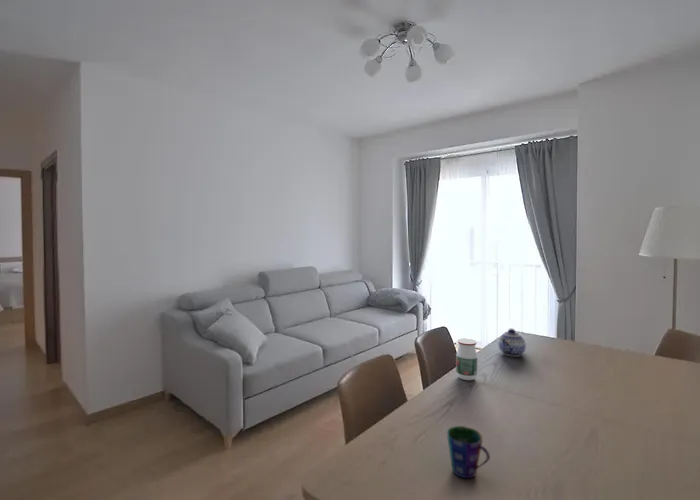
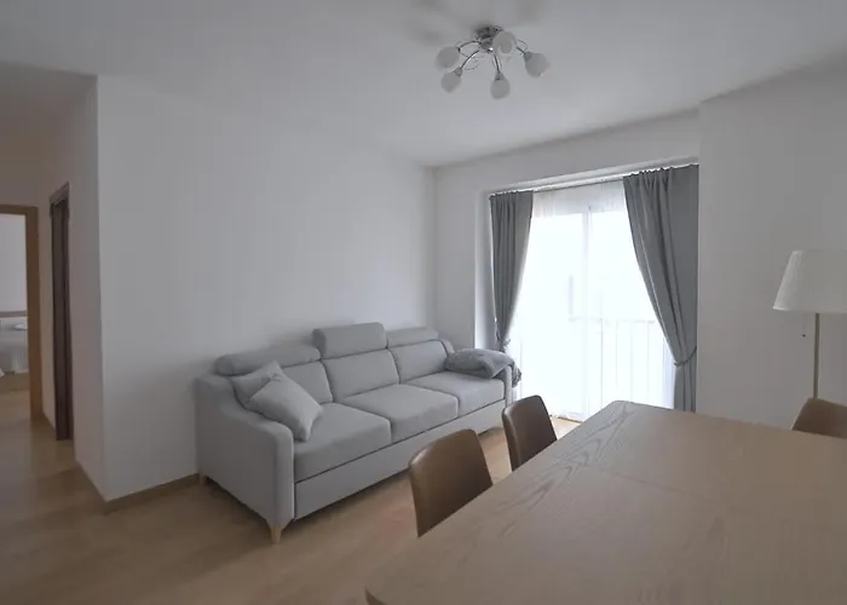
- teapot [497,328,527,358]
- jar [455,337,479,381]
- cup [446,425,491,479]
